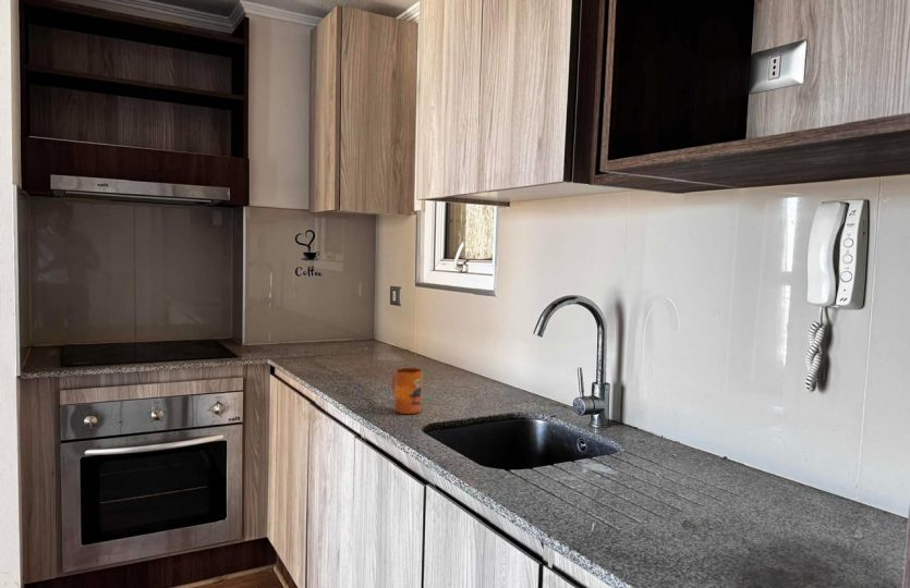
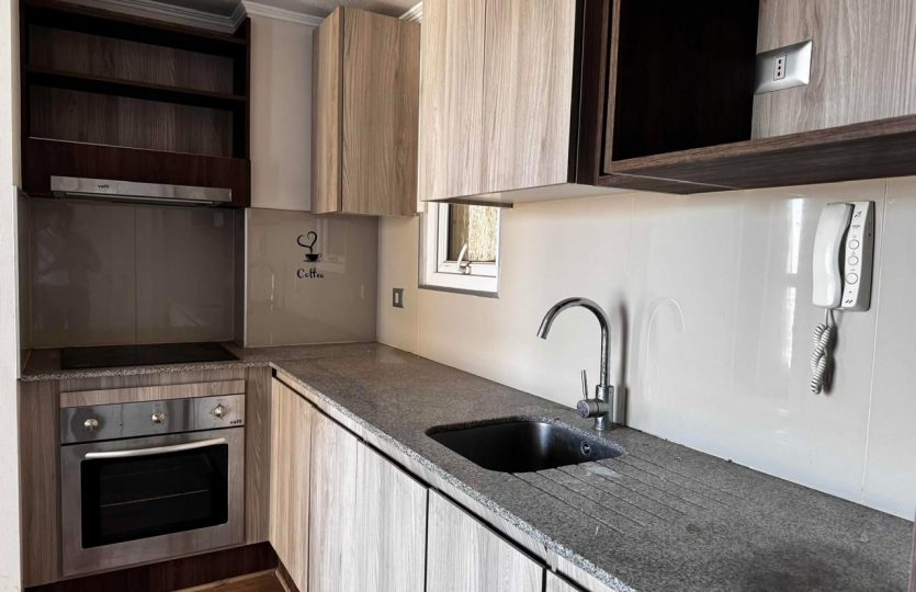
- mug [391,367,424,415]
